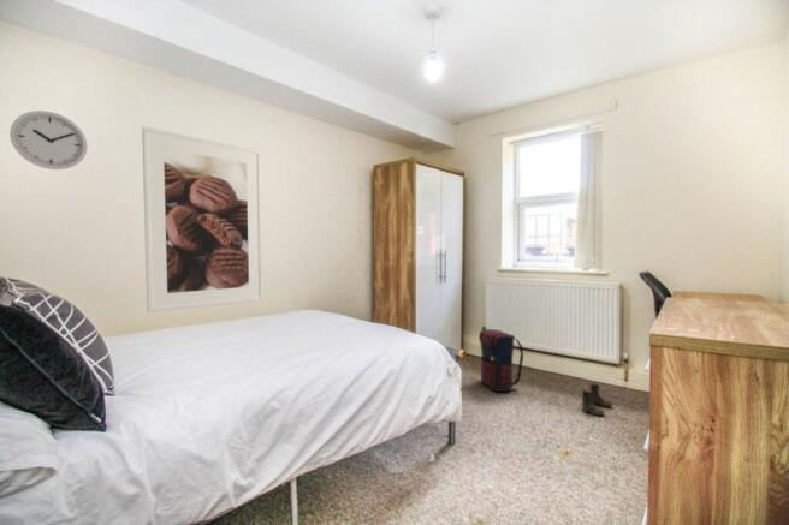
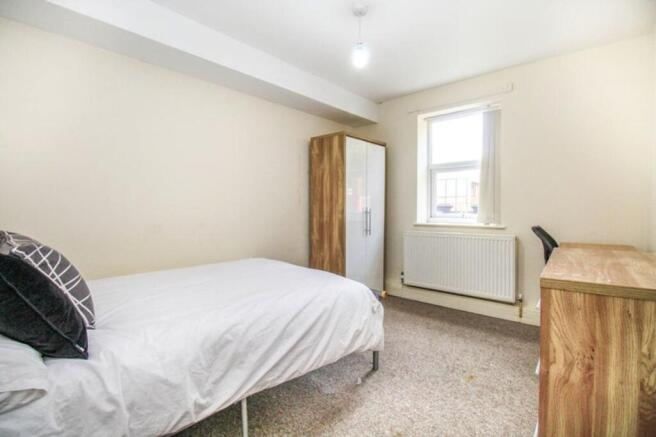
- satchel [477,328,524,393]
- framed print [141,125,265,314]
- wall clock [8,109,88,171]
- boots [581,383,613,417]
